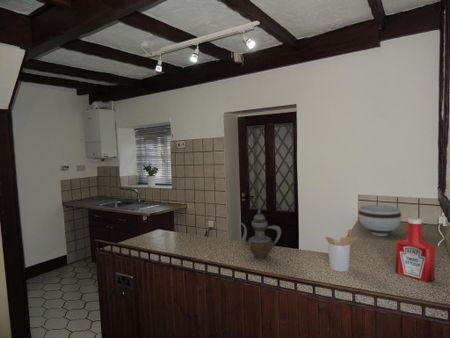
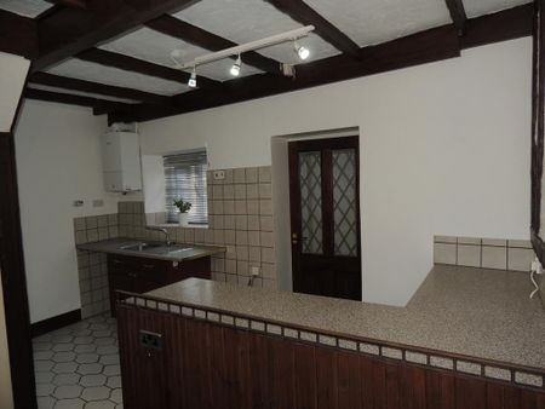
- soap bottle [395,216,436,283]
- bowl [357,204,402,237]
- teapot [239,208,282,260]
- utensil holder [325,228,359,272]
